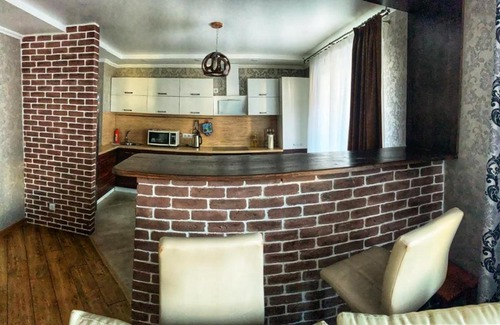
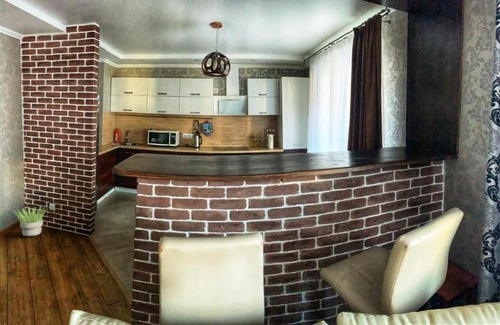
+ potted plant [12,206,47,237]
